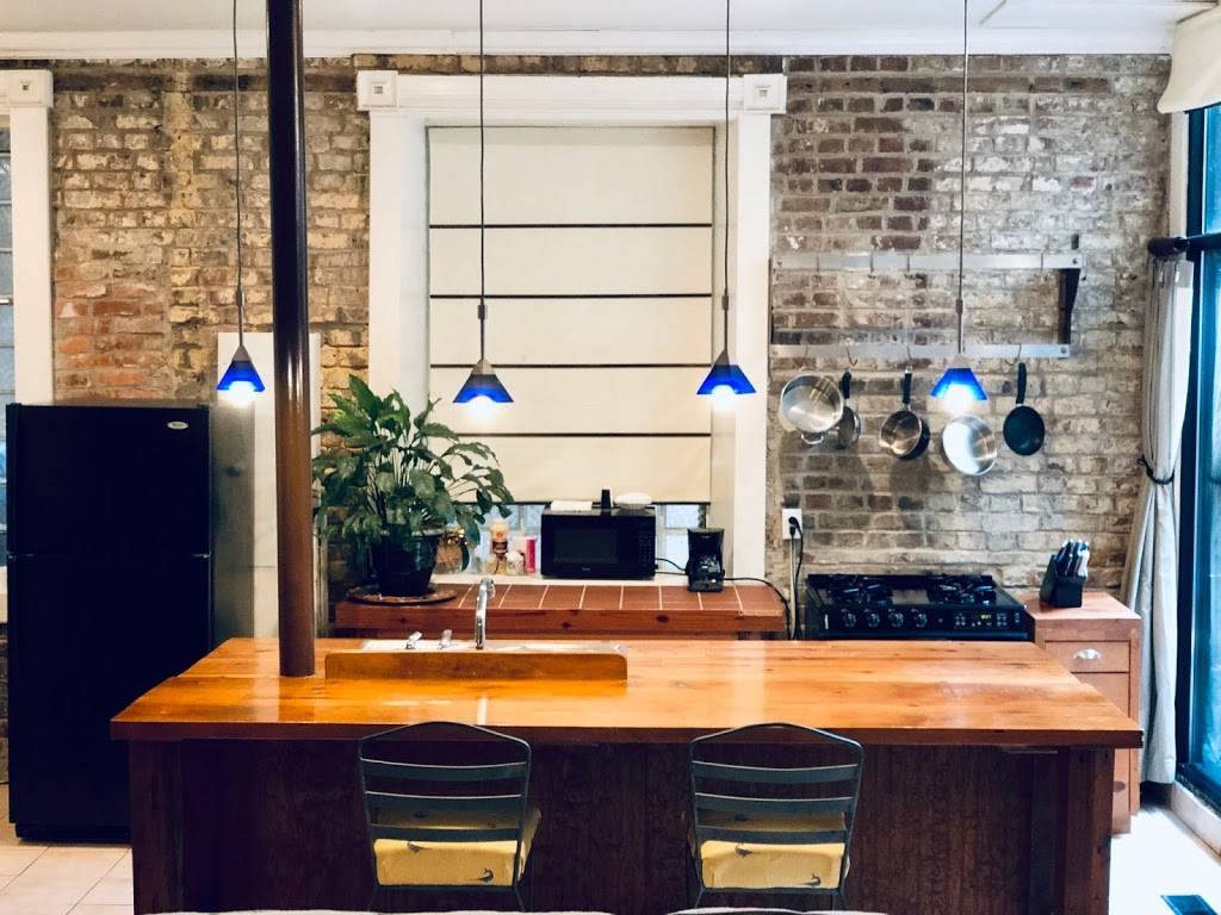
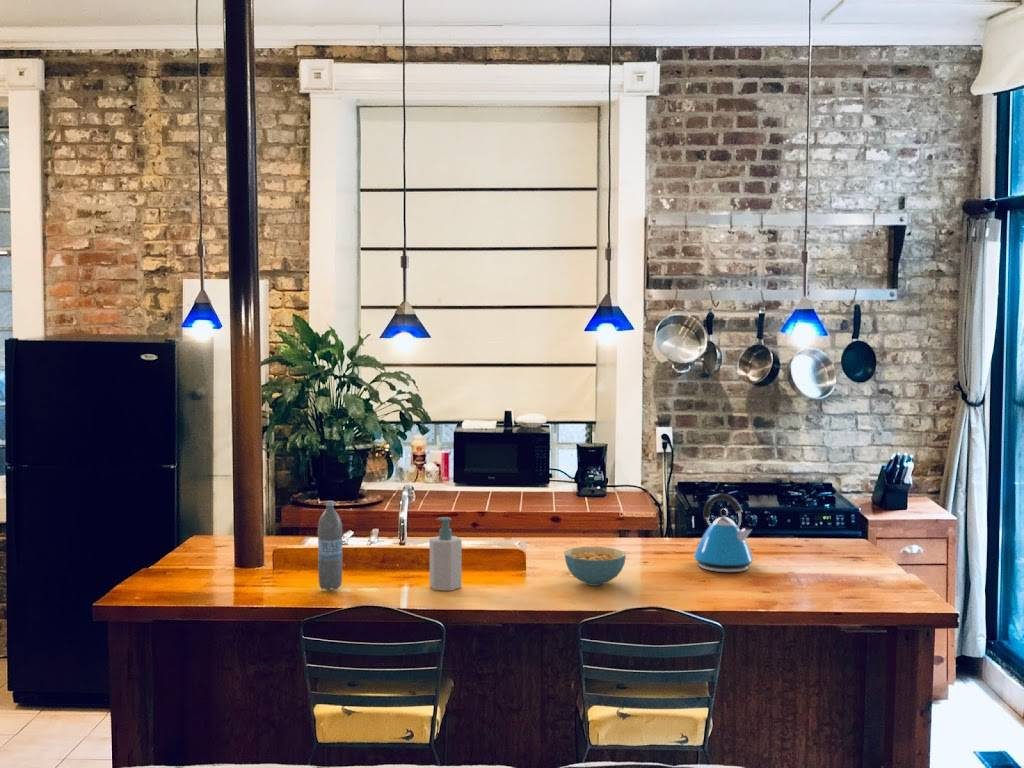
+ cereal bowl [563,546,627,587]
+ kettle [692,493,754,573]
+ water bottle [317,500,343,591]
+ soap bottle [429,516,463,592]
